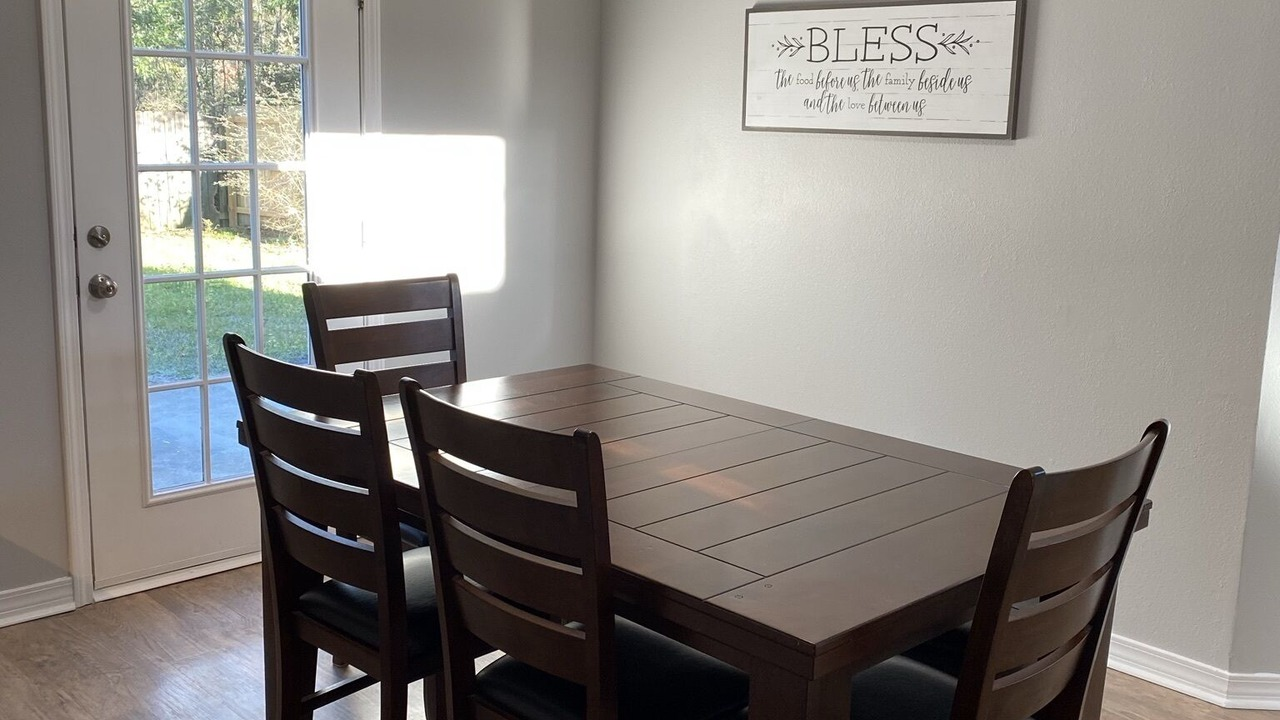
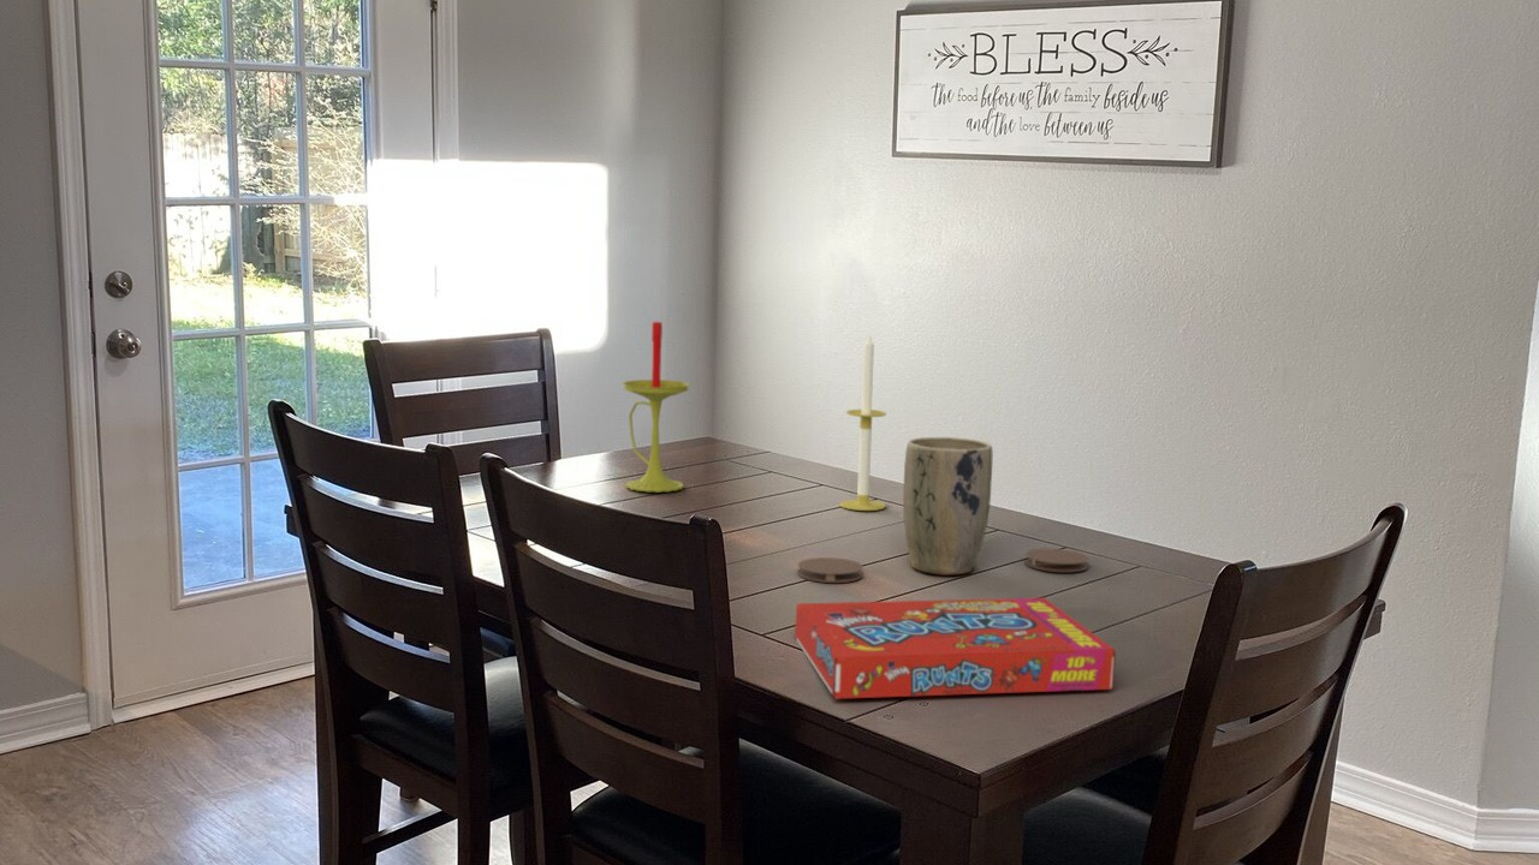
+ candle [622,321,690,494]
+ snack box [794,597,1117,700]
+ coaster [1023,548,1091,573]
+ coaster [797,556,864,584]
+ plant pot [902,436,993,577]
+ candle [838,334,887,512]
